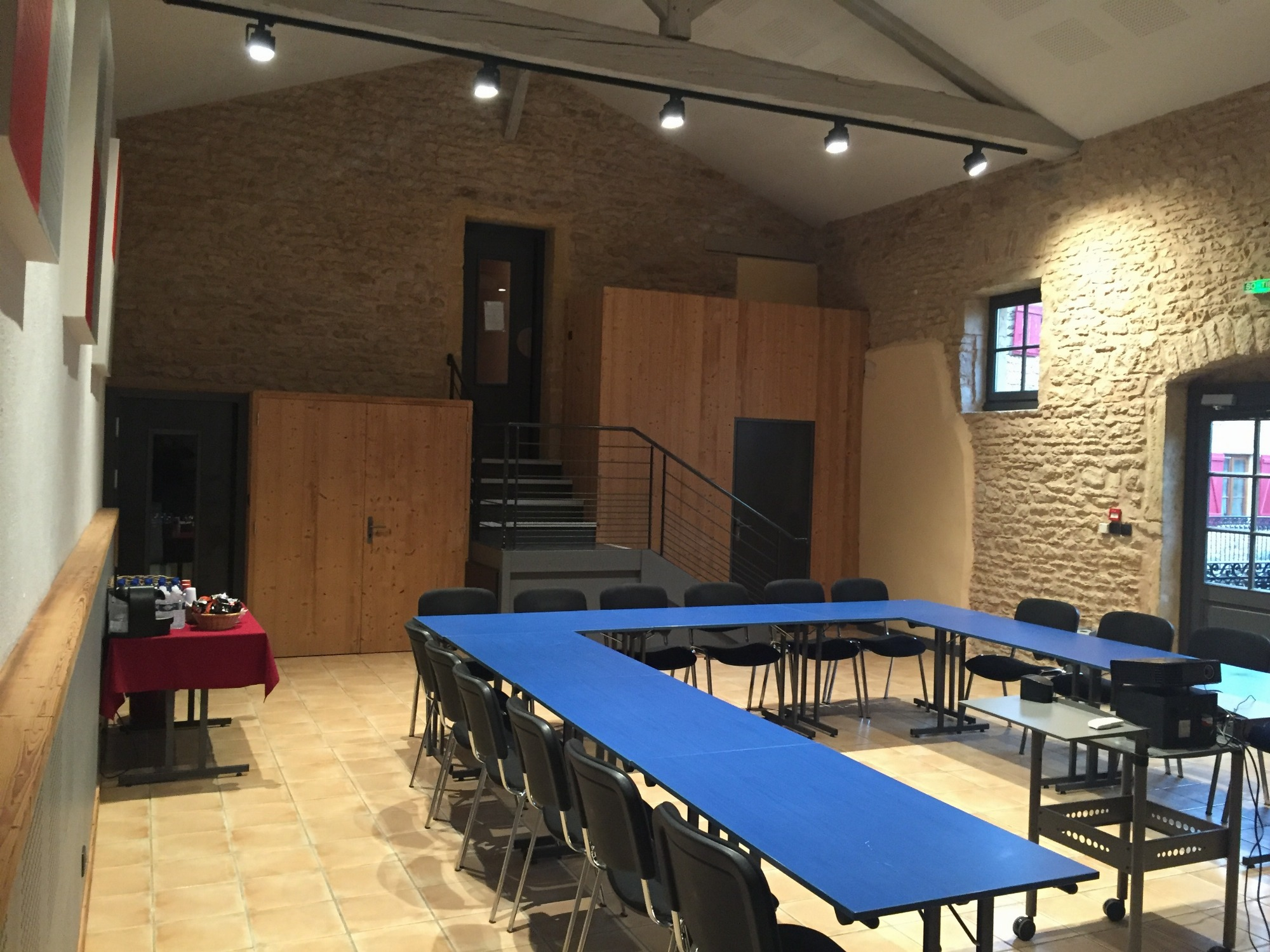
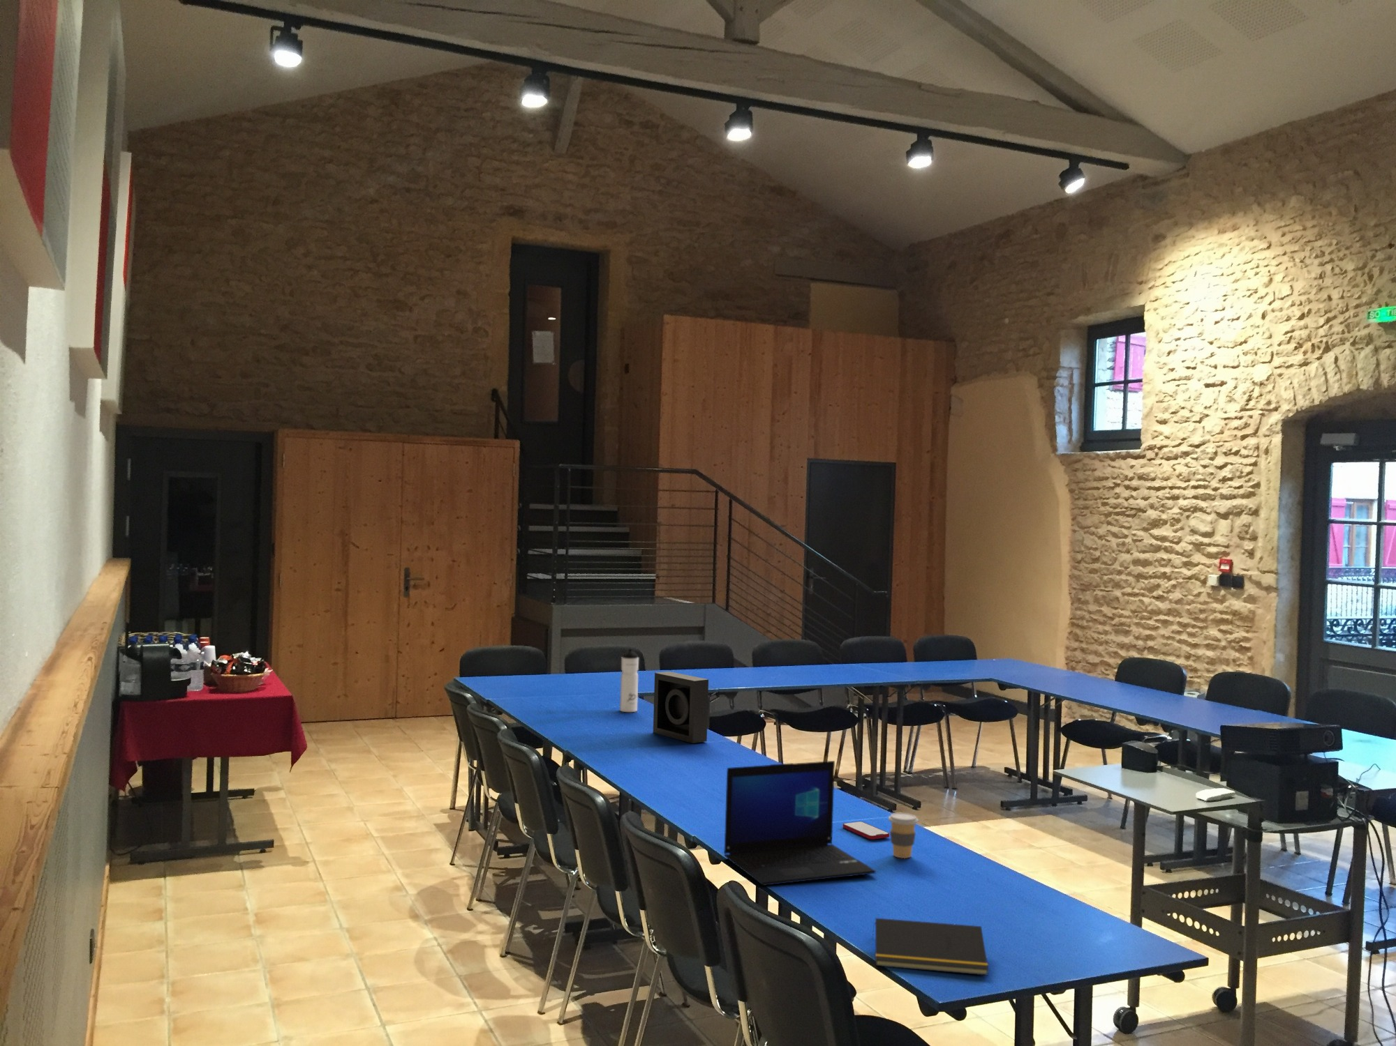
+ speaker [653,671,709,744]
+ notepad [871,917,989,977]
+ laptop [723,760,877,887]
+ smartphone [842,821,890,841]
+ coffee cup [888,812,919,859]
+ water bottle [619,648,640,713]
